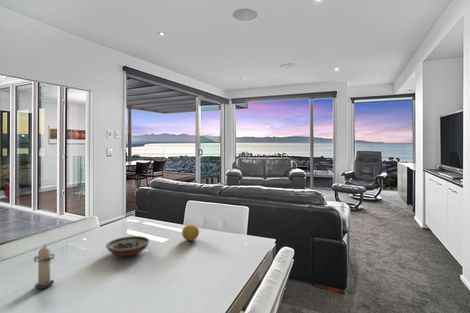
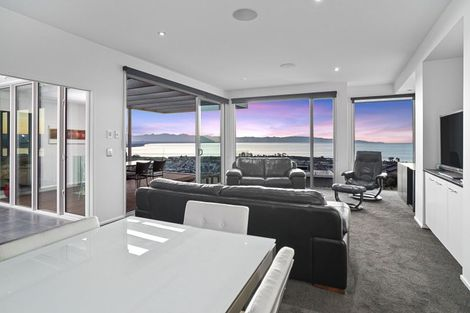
- decorative bowl [105,235,151,257]
- fruit [181,224,200,242]
- candle [33,243,56,290]
